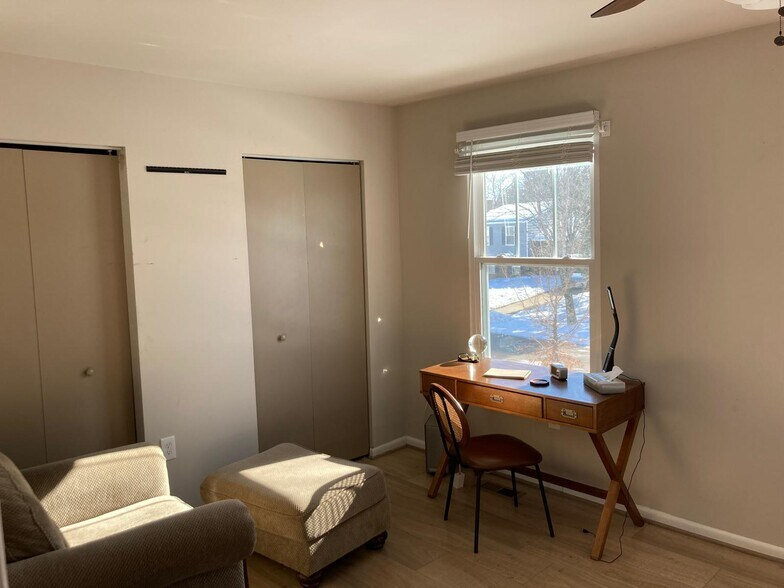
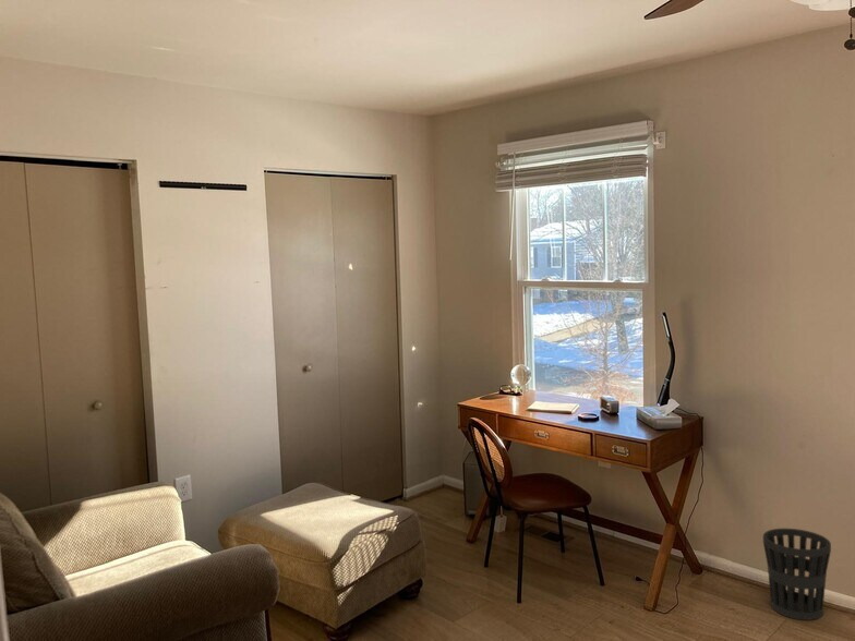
+ wastebasket [762,528,832,621]
